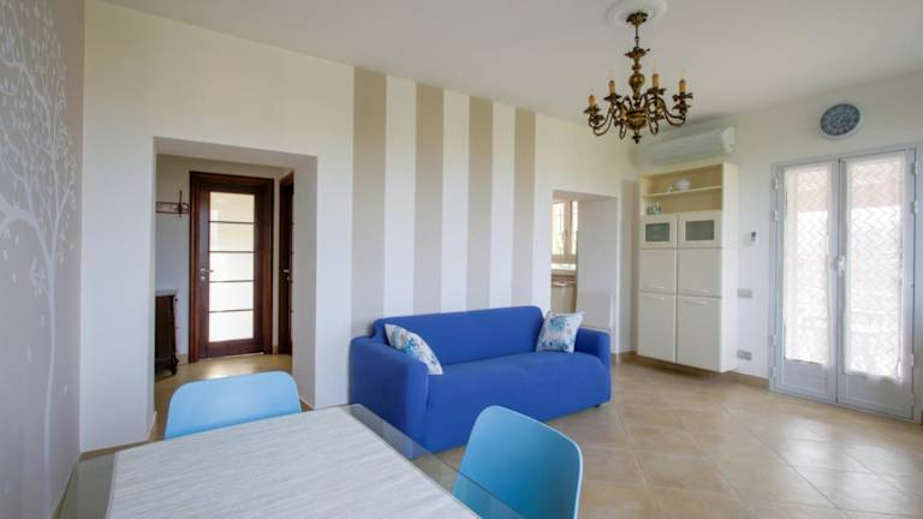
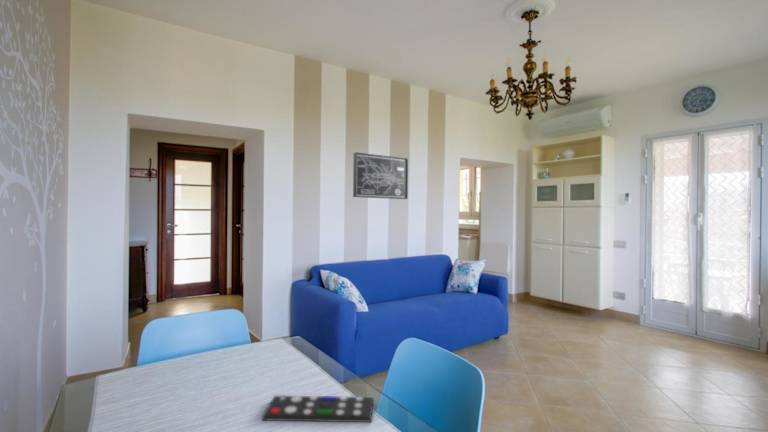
+ wall art [352,152,409,200]
+ remote control [261,395,374,423]
